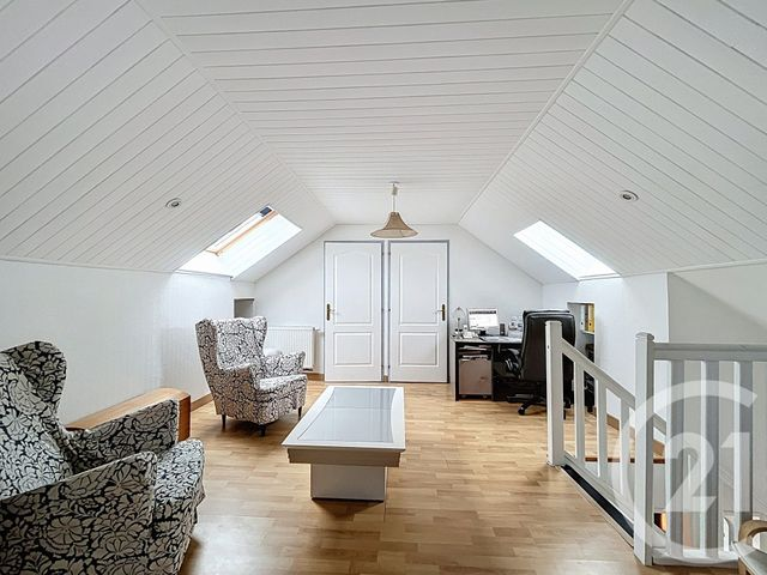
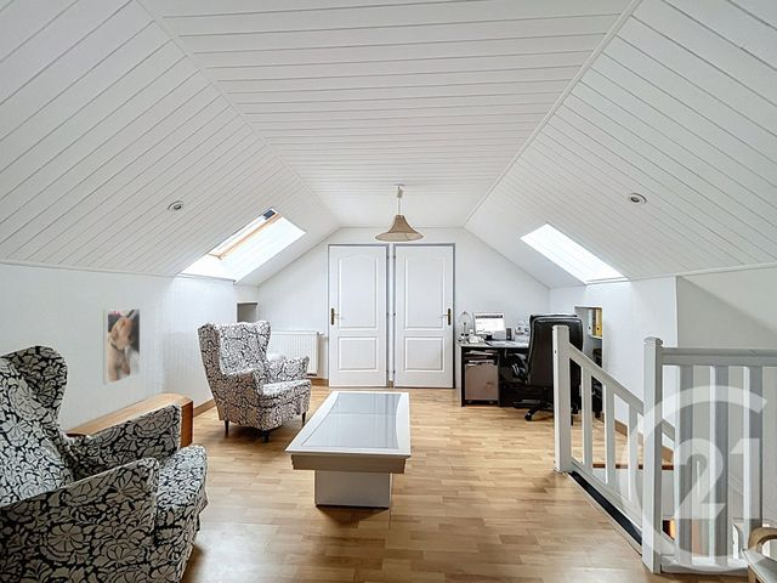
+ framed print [102,307,141,385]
